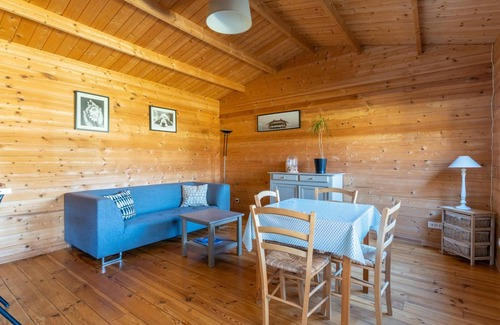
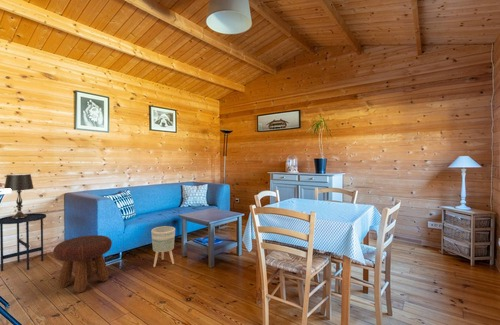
+ side table [0,212,47,272]
+ footstool [52,234,113,294]
+ table lamp [3,173,35,219]
+ planter [150,225,176,268]
